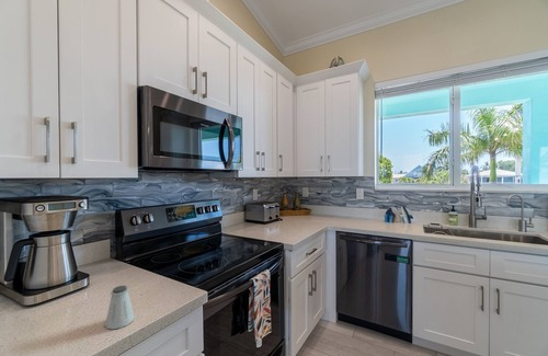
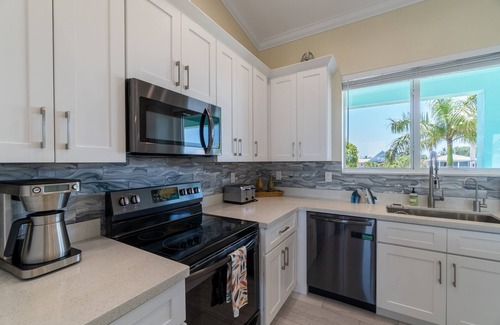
- saltshaker [104,285,135,331]
